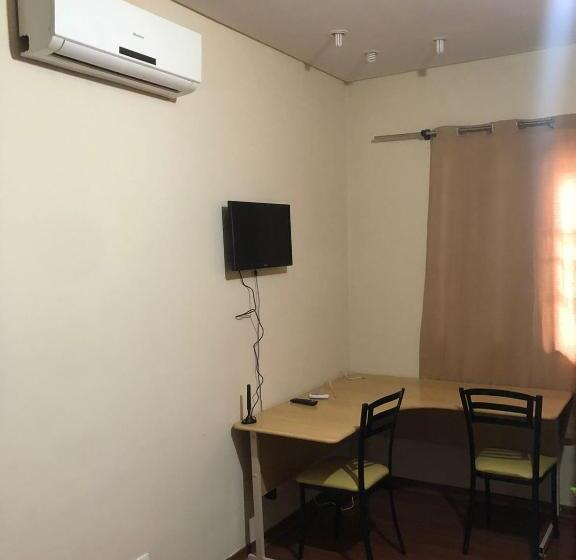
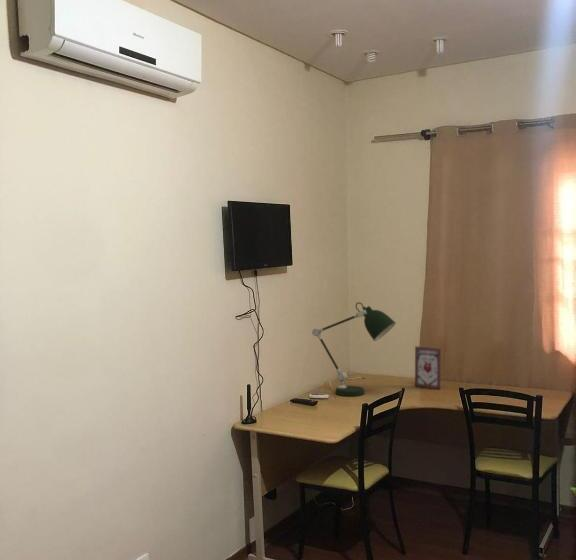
+ desk lamp [311,301,397,397]
+ picture frame [414,345,442,390]
